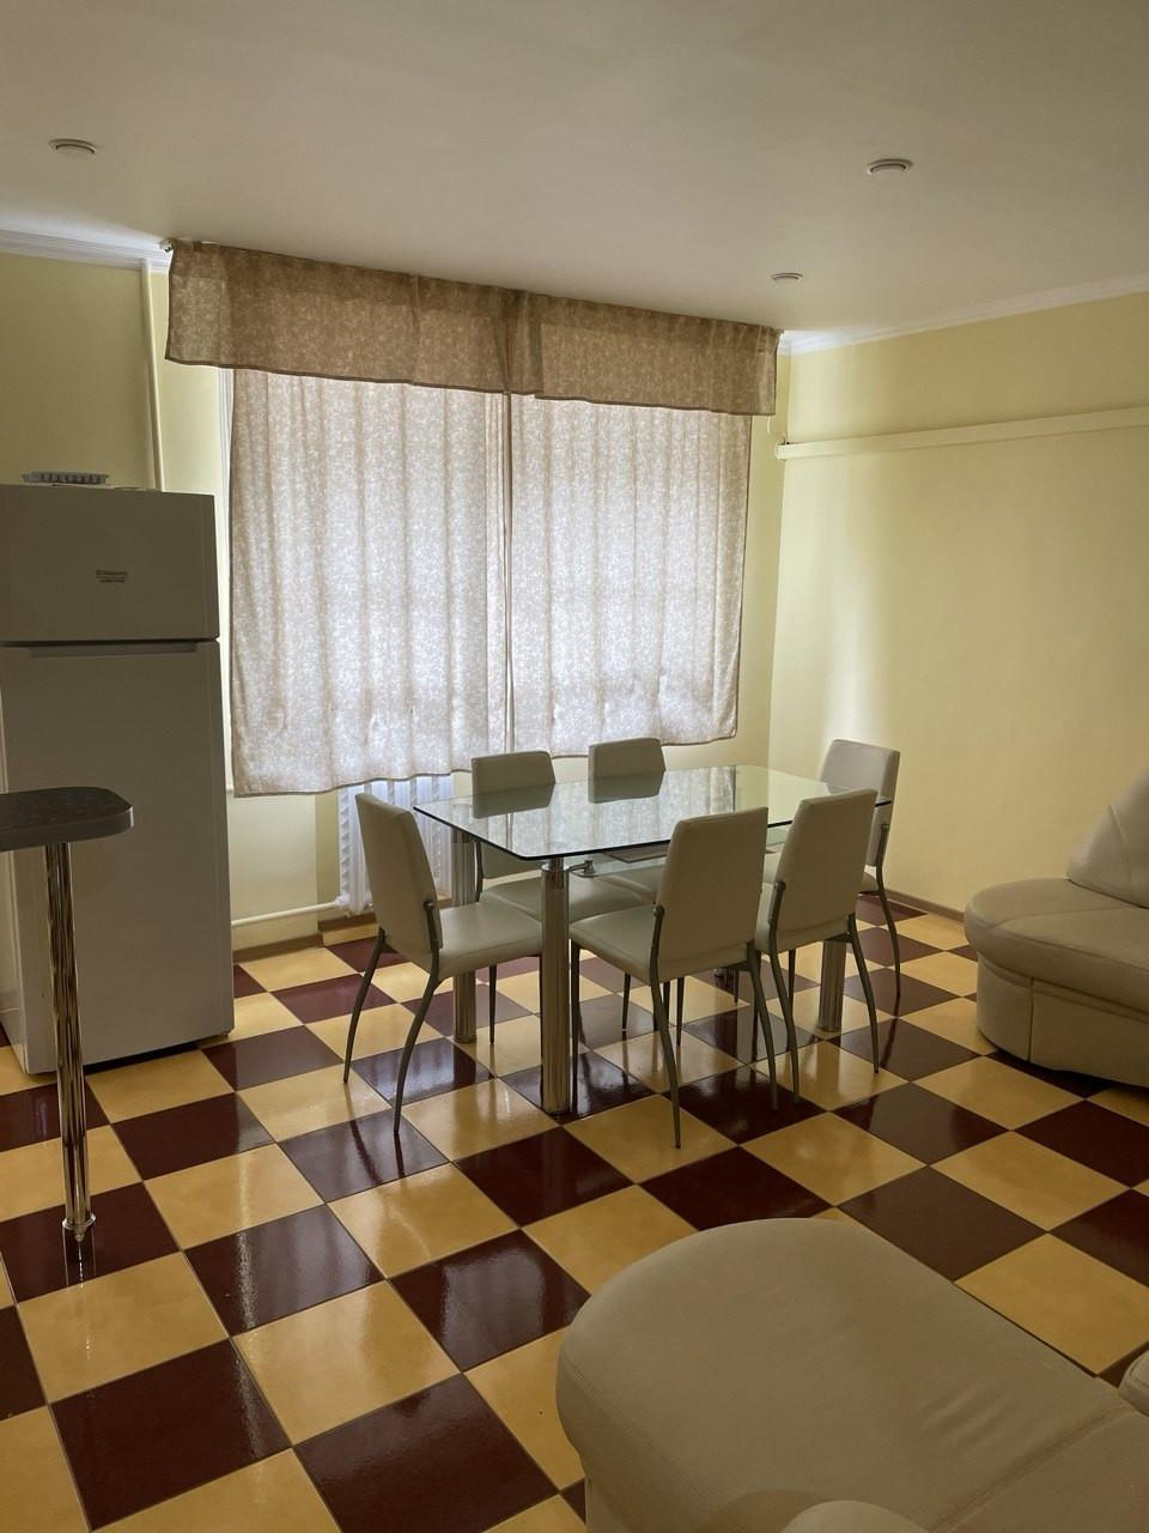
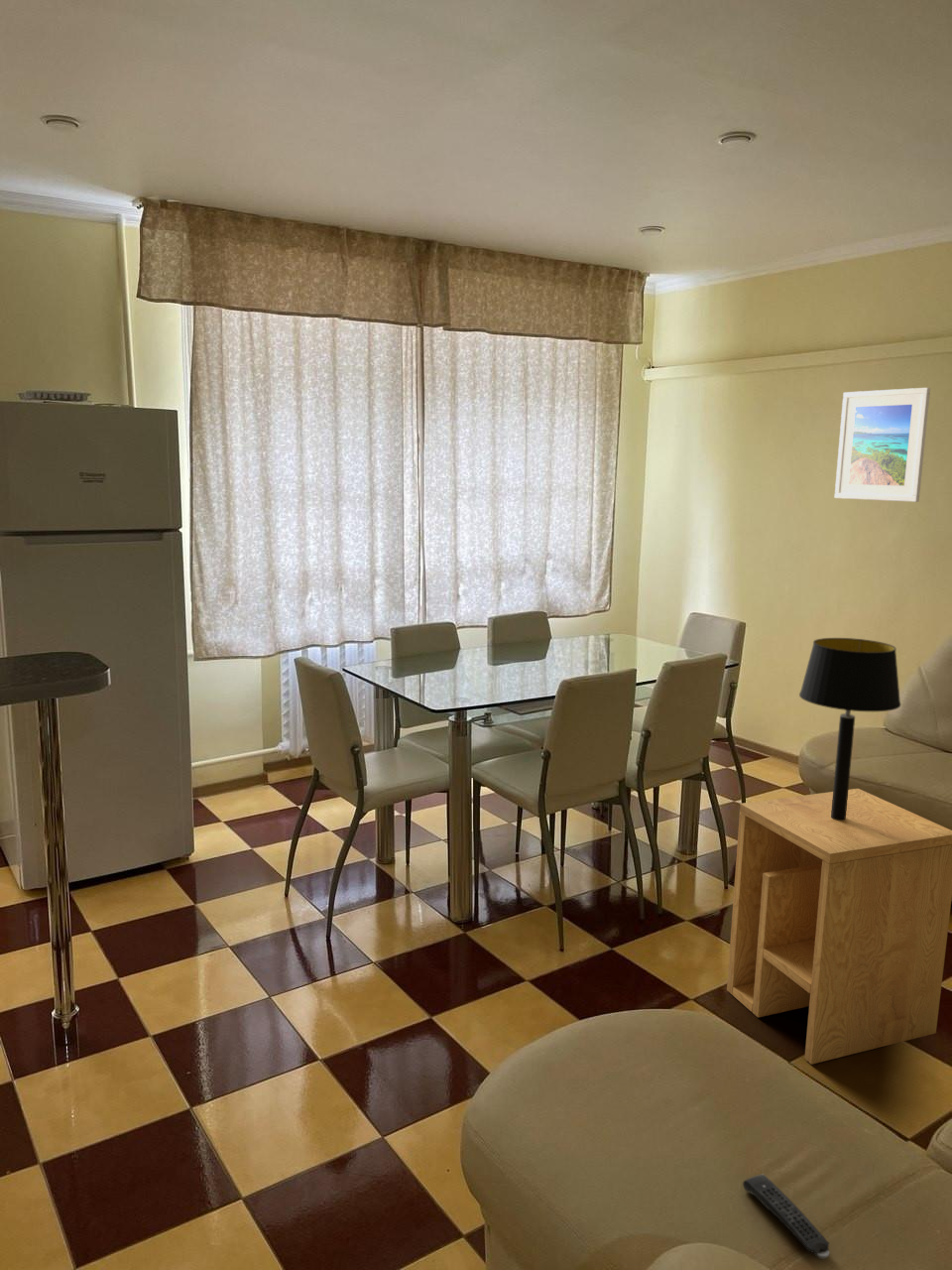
+ side table [726,788,952,1066]
+ table lamp [798,637,901,821]
+ remote control [742,1174,831,1260]
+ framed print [834,387,931,503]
